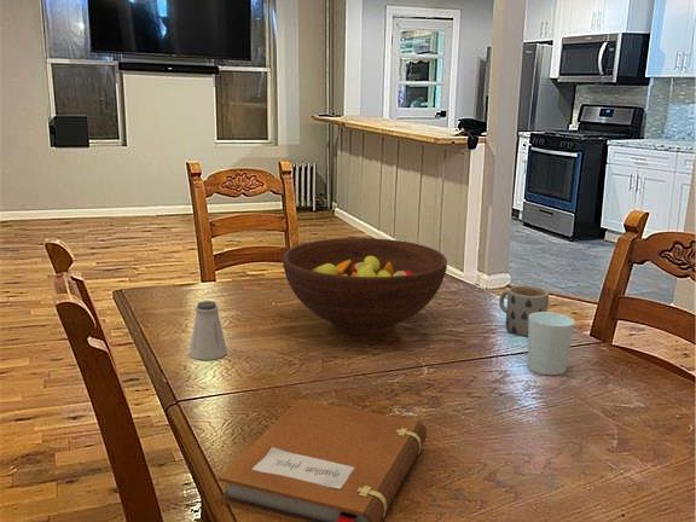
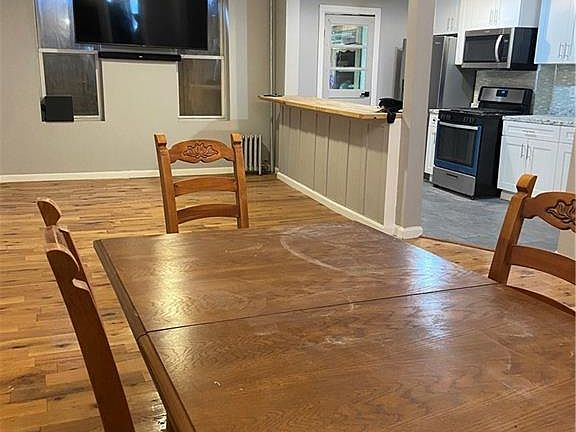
- mug [498,284,550,337]
- cup [527,311,575,376]
- saltshaker [188,300,228,361]
- notebook [218,398,428,522]
- fruit bowl [282,237,448,337]
